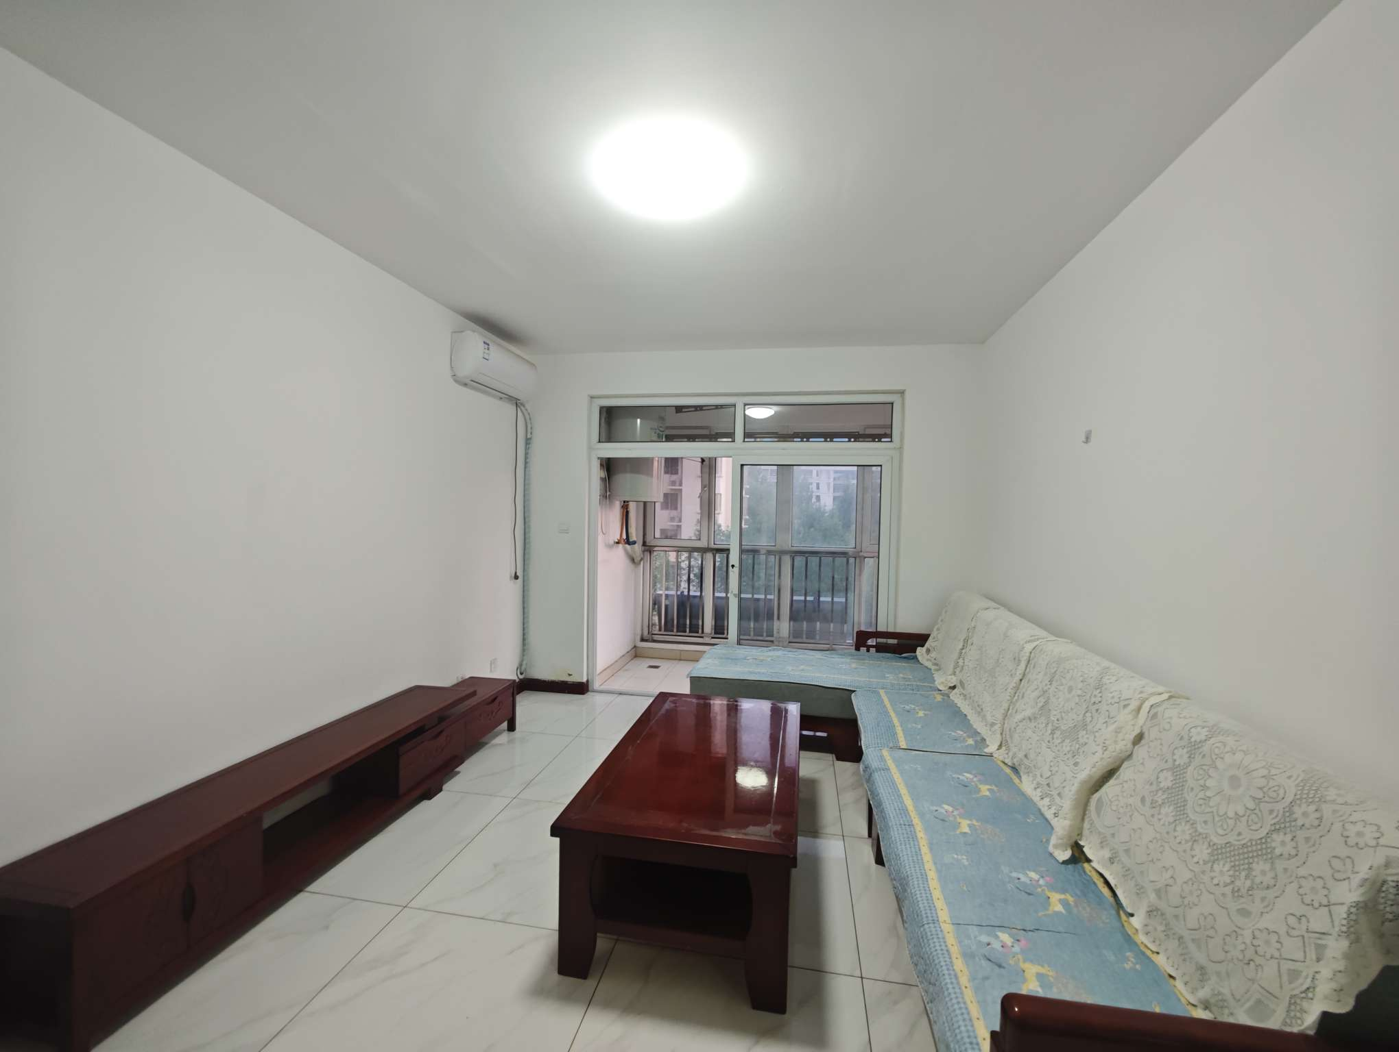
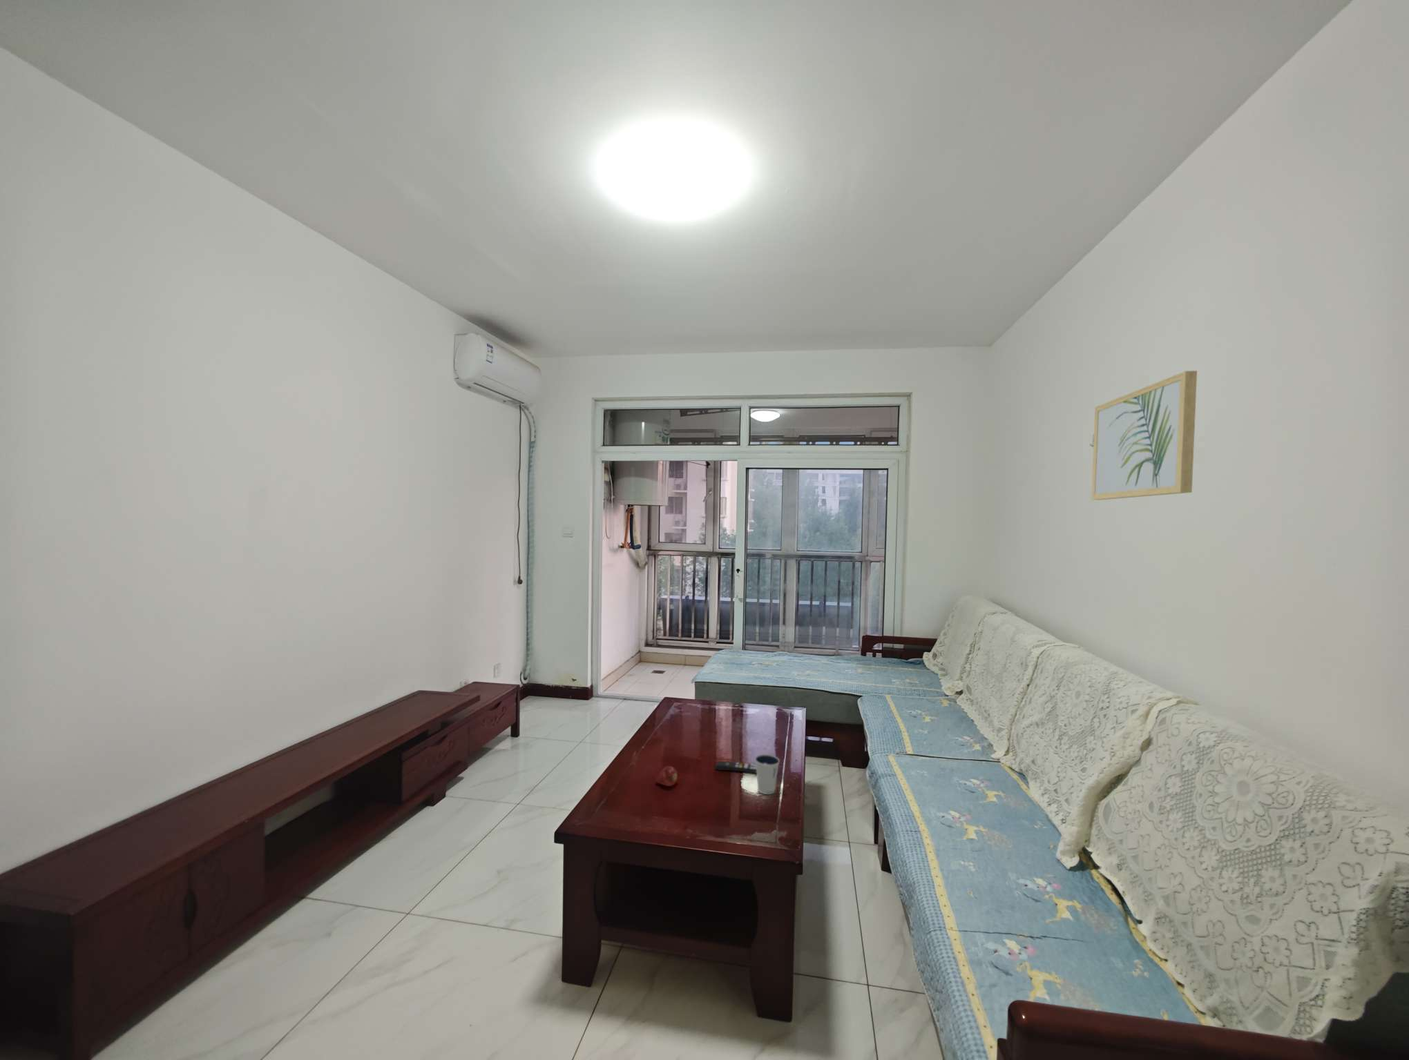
+ dixie cup [754,754,781,795]
+ wall art [1090,370,1197,500]
+ fruit [655,765,678,787]
+ remote control [715,760,756,774]
